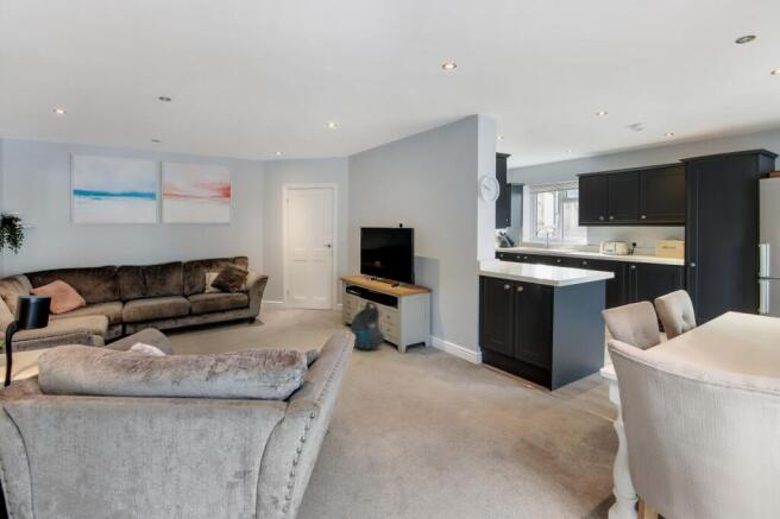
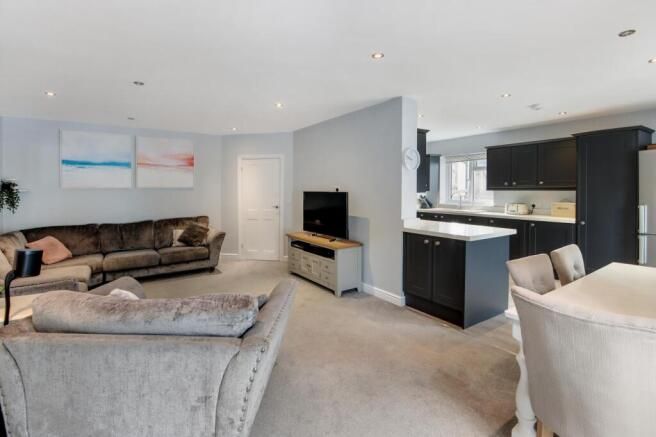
- vacuum cleaner [350,300,385,350]
